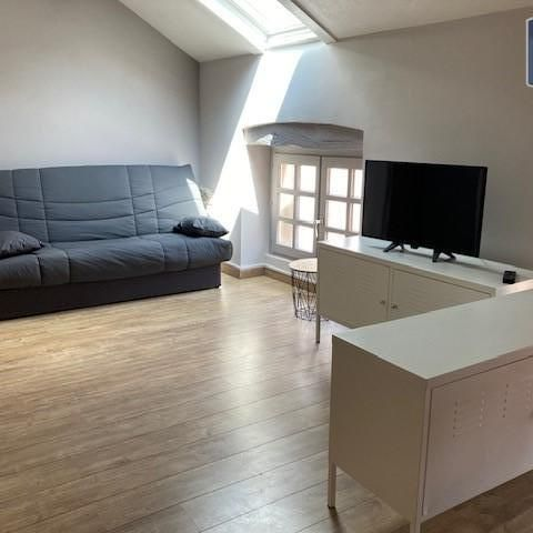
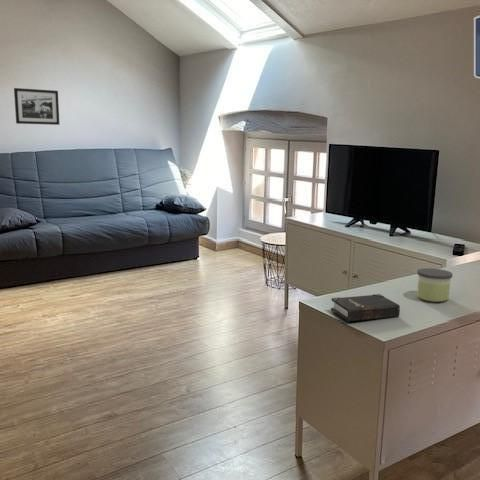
+ hardback book [330,293,401,322]
+ candle [416,267,454,303]
+ picture frame [13,87,61,126]
